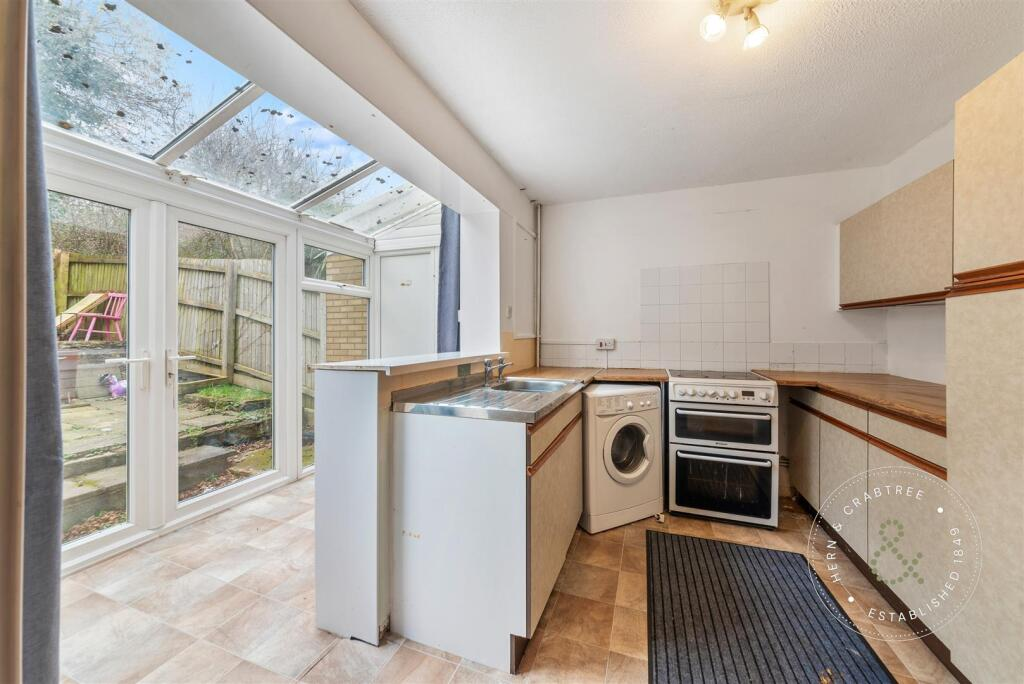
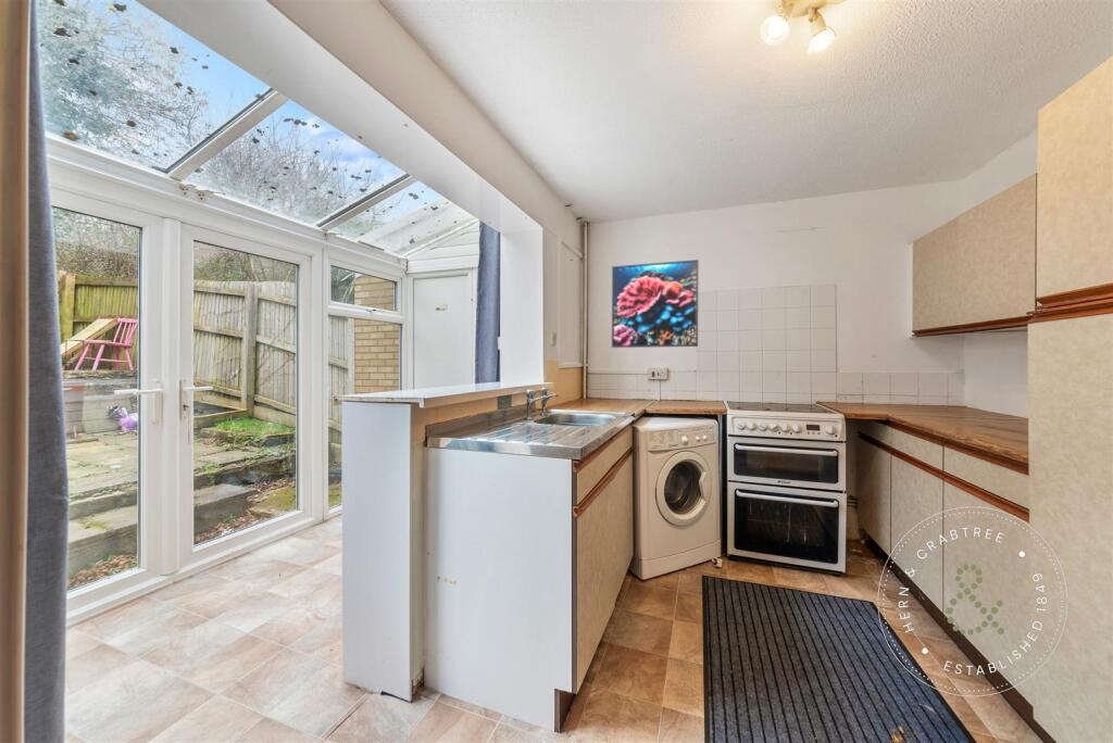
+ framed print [611,259,699,349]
